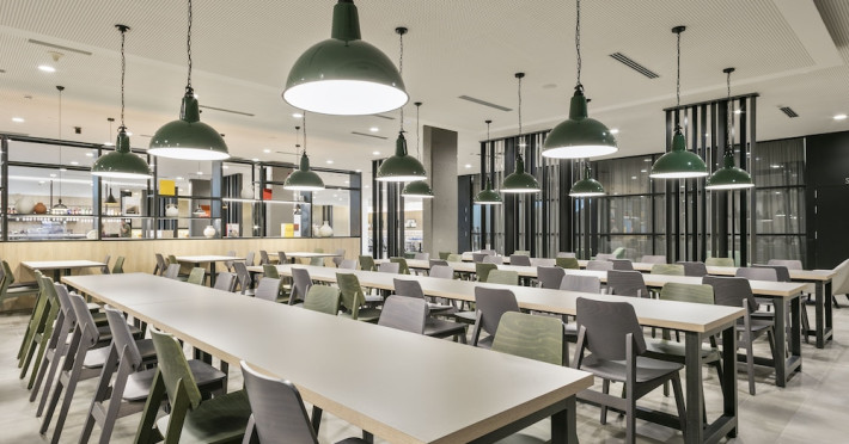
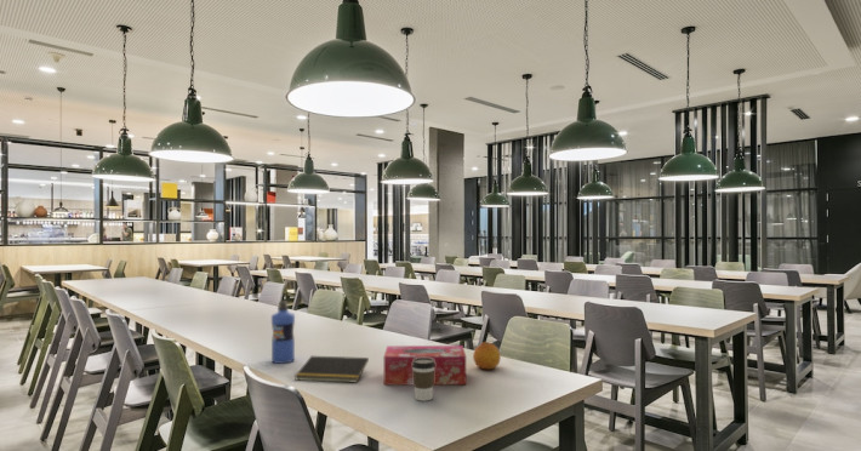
+ tissue box [383,344,467,386]
+ fruit [472,341,502,371]
+ notepad [293,355,370,384]
+ coffee cup [412,358,435,403]
+ water bottle [270,299,296,365]
